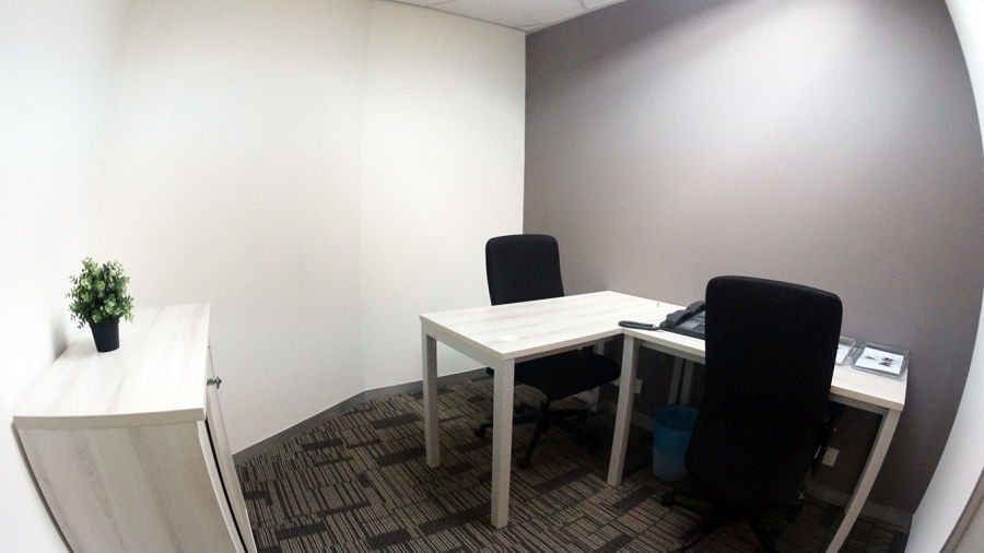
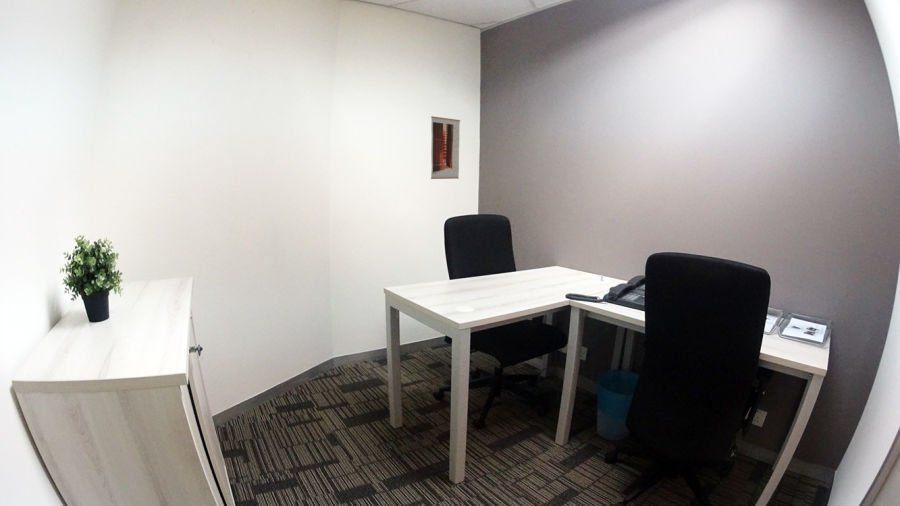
+ wall art [430,115,461,180]
